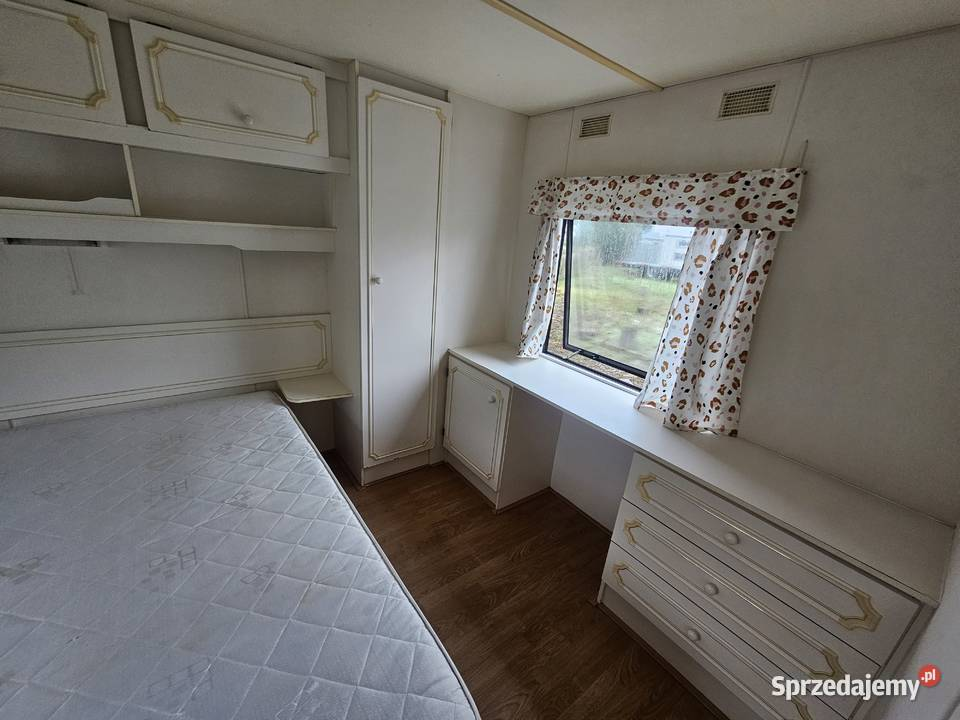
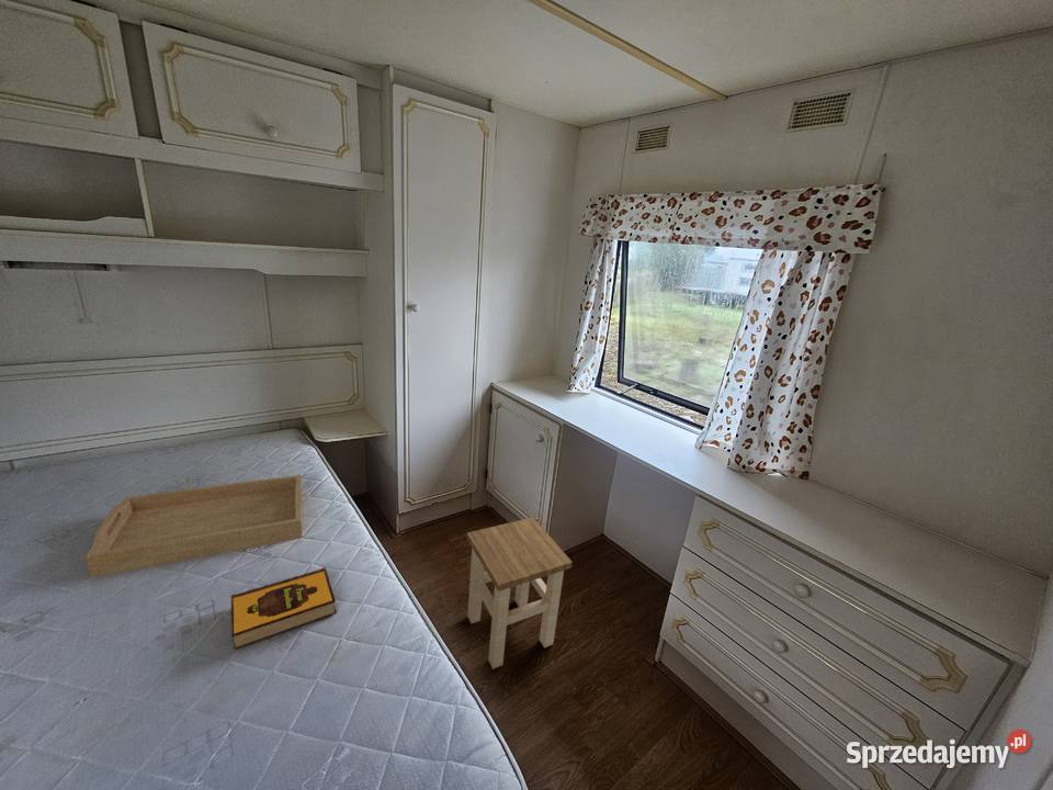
+ stool [466,516,574,670]
+ hardback book [230,566,338,651]
+ serving tray [84,474,304,578]
